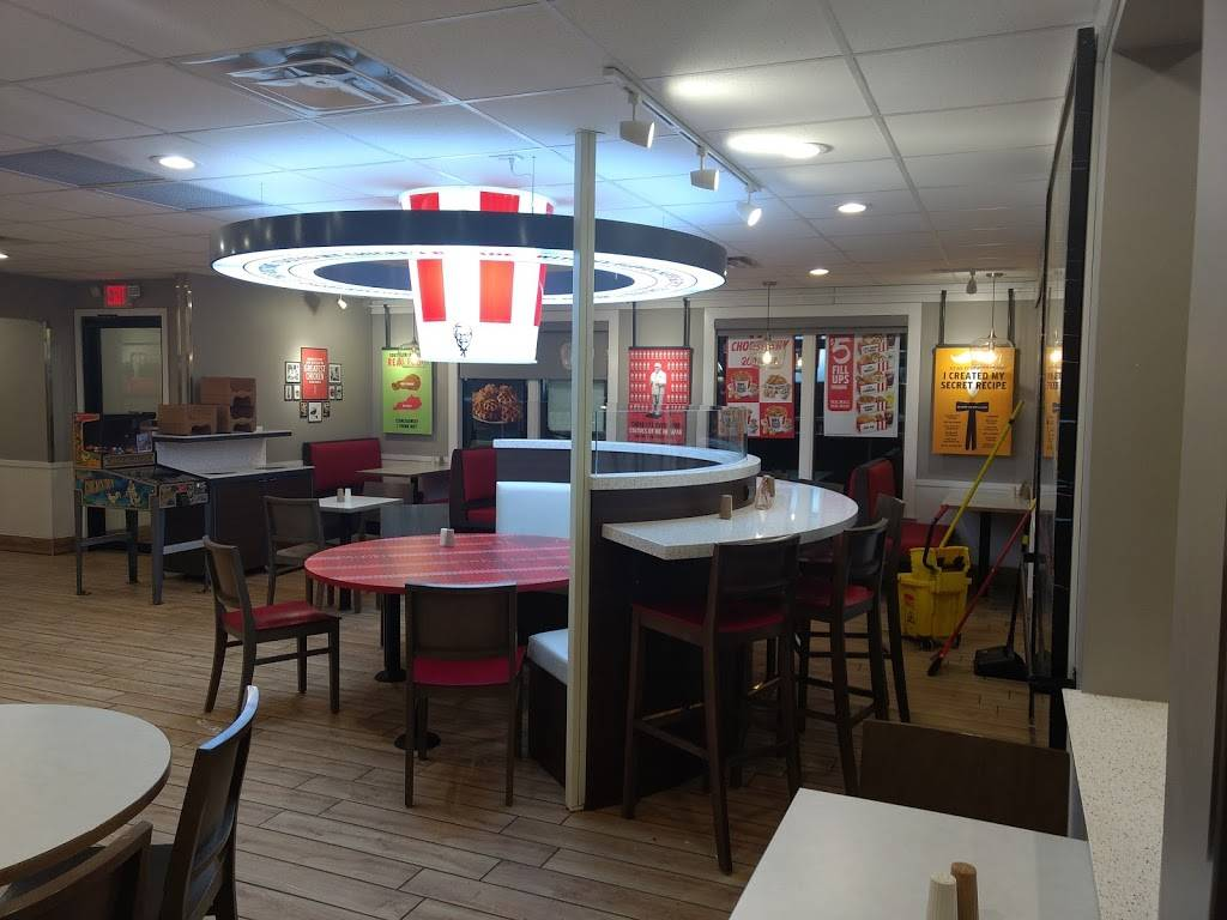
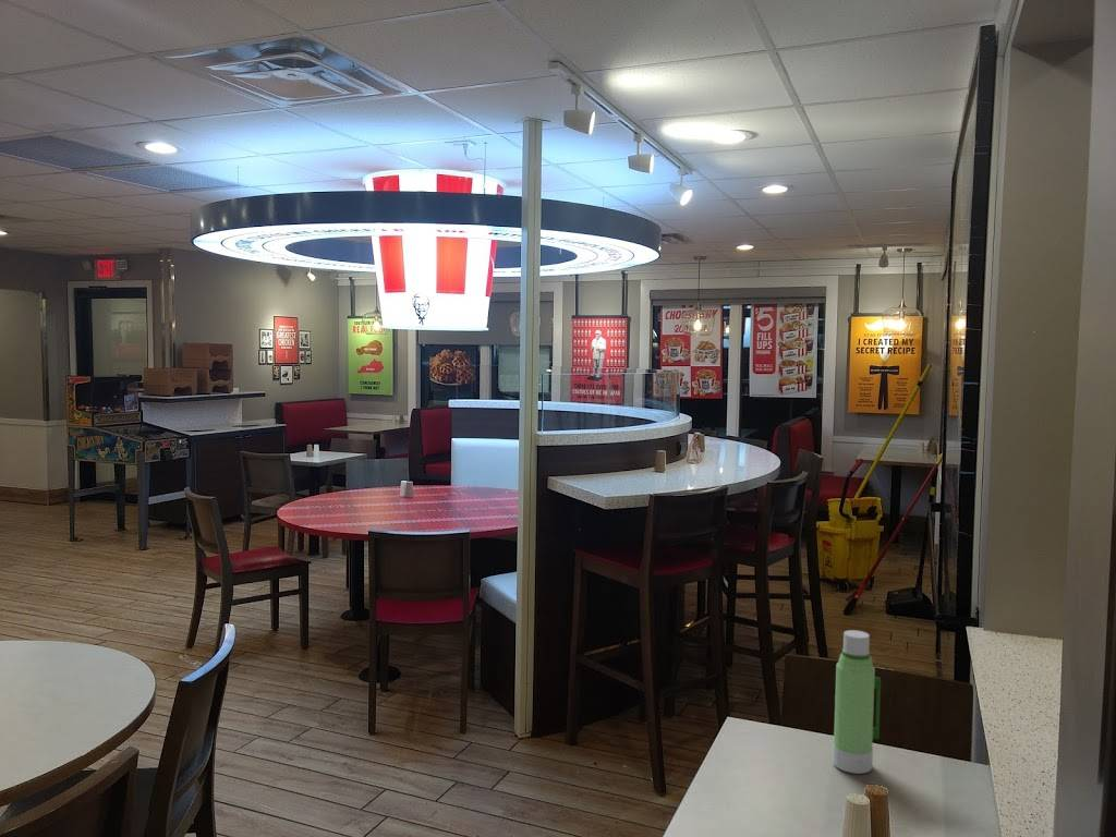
+ water bottle [832,629,882,775]
